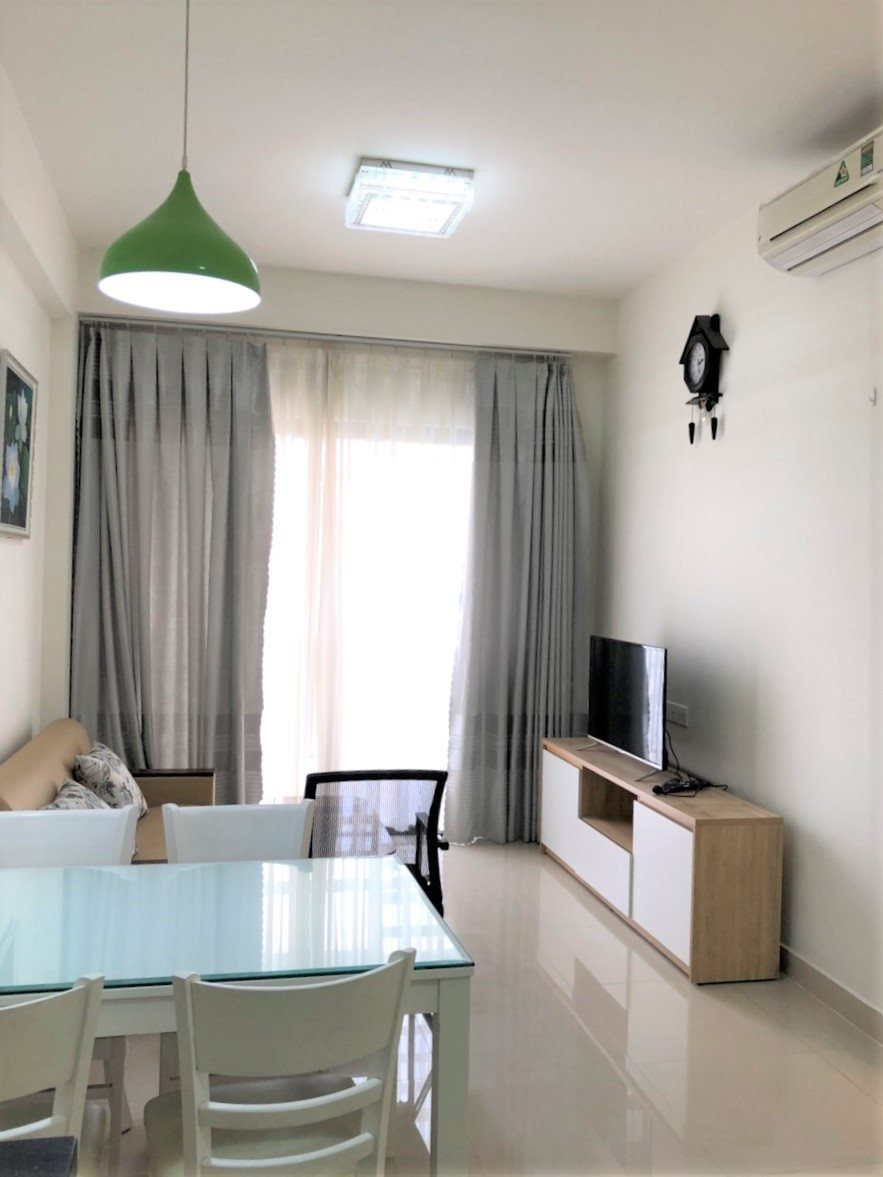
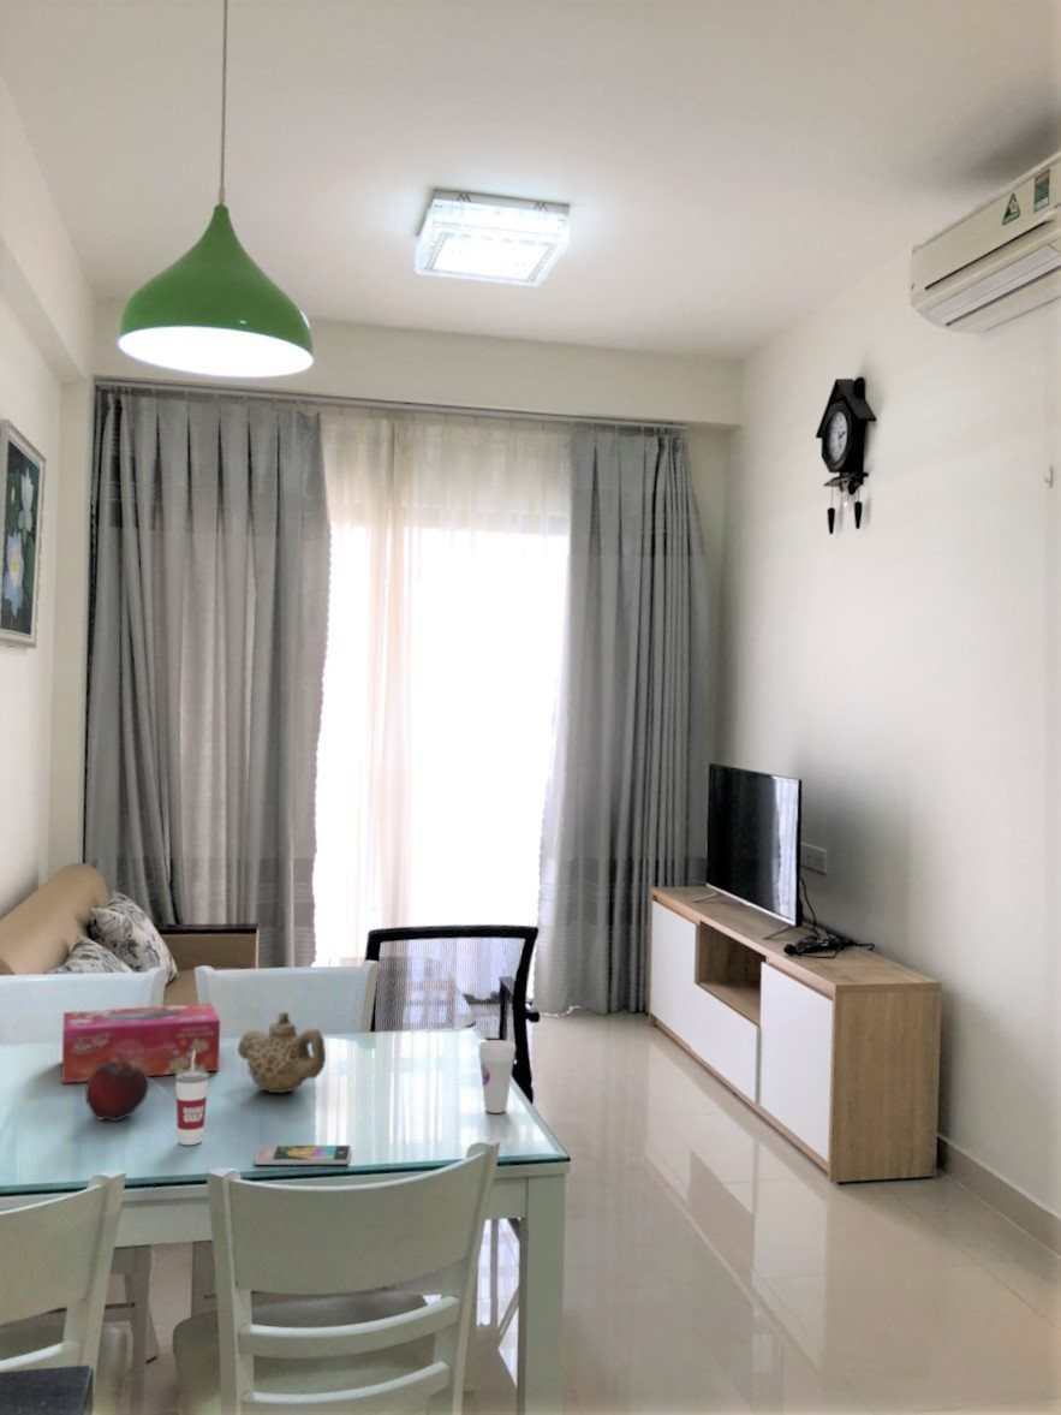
+ cup [477,1039,517,1114]
+ smartphone [254,1145,352,1166]
+ tissue box [61,1003,221,1084]
+ fruit [84,1060,150,1122]
+ cup [174,1050,210,1146]
+ teapot [237,1011,327,1094]
